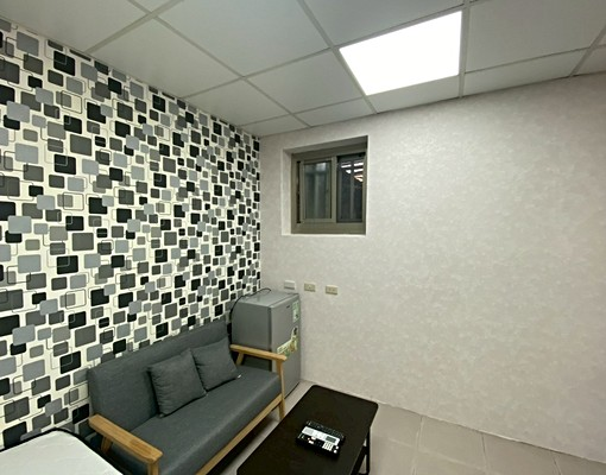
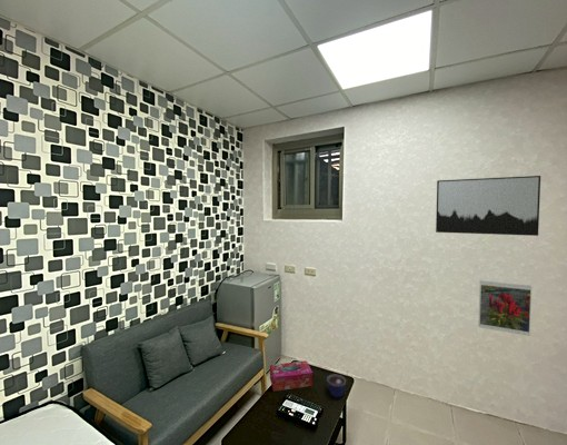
+ wall art [435,175,541,237]
+ cup [325,374,347,398]
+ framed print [477,279,533,337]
+ tissue box [269,359,314,393]
